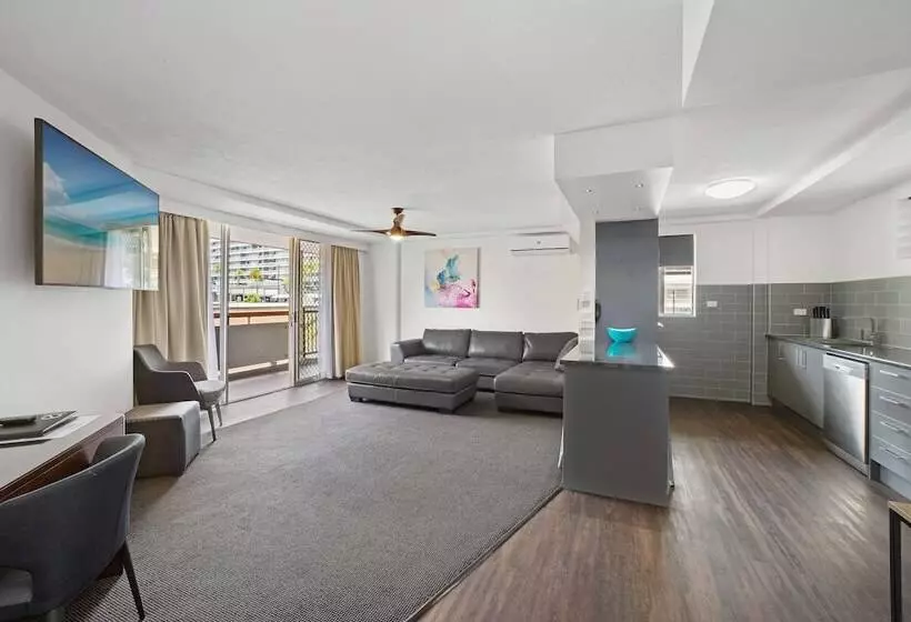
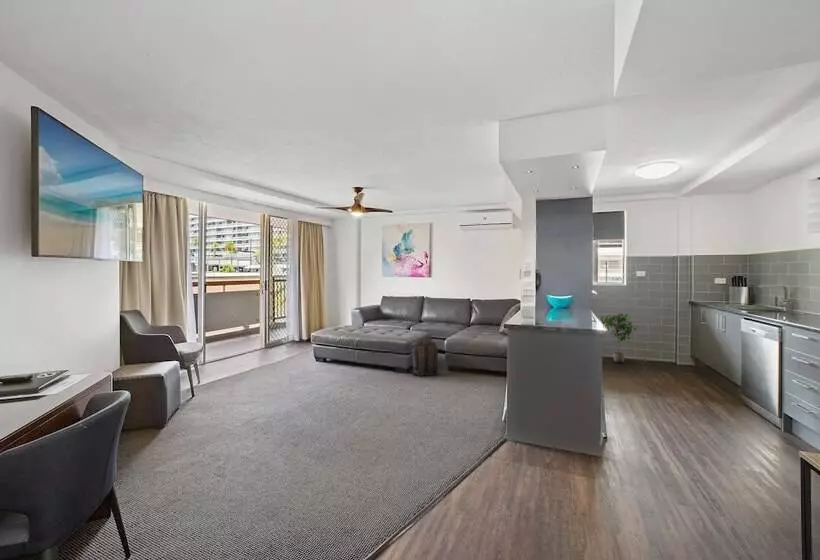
+ backpack [411,339,440,377]
+ potted plant [597,313,640,364]
